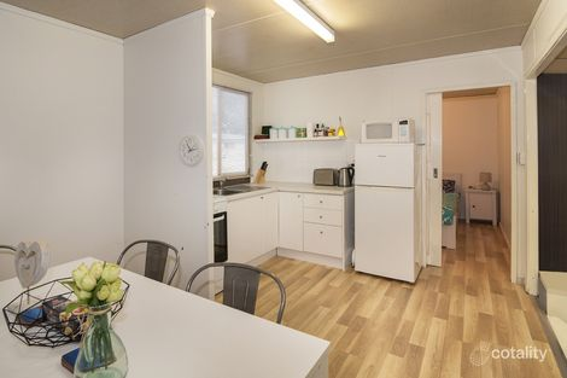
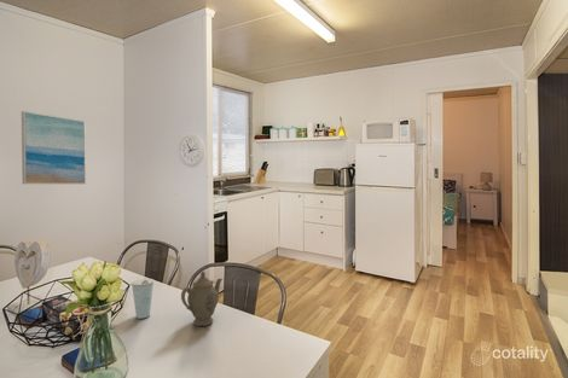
+ cup [129,278,156,320]
+ chinaware [180,269,224,327]
+ wall art [21,110,87,185]
